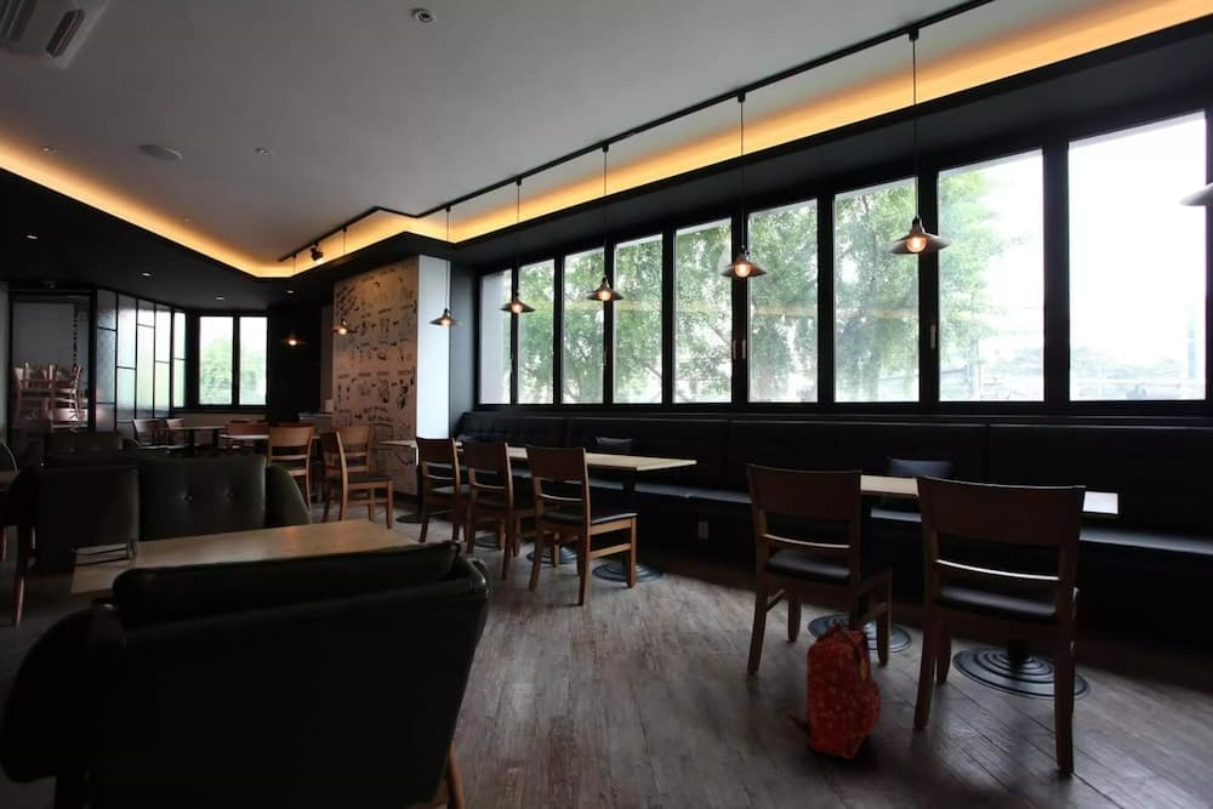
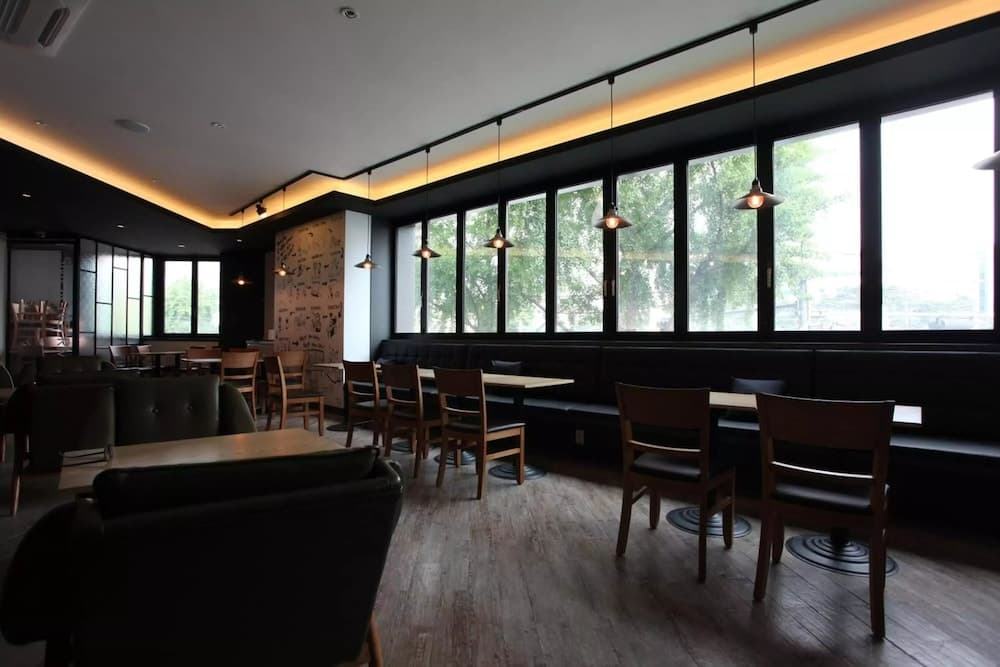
- backpack [787,621,882,760]
